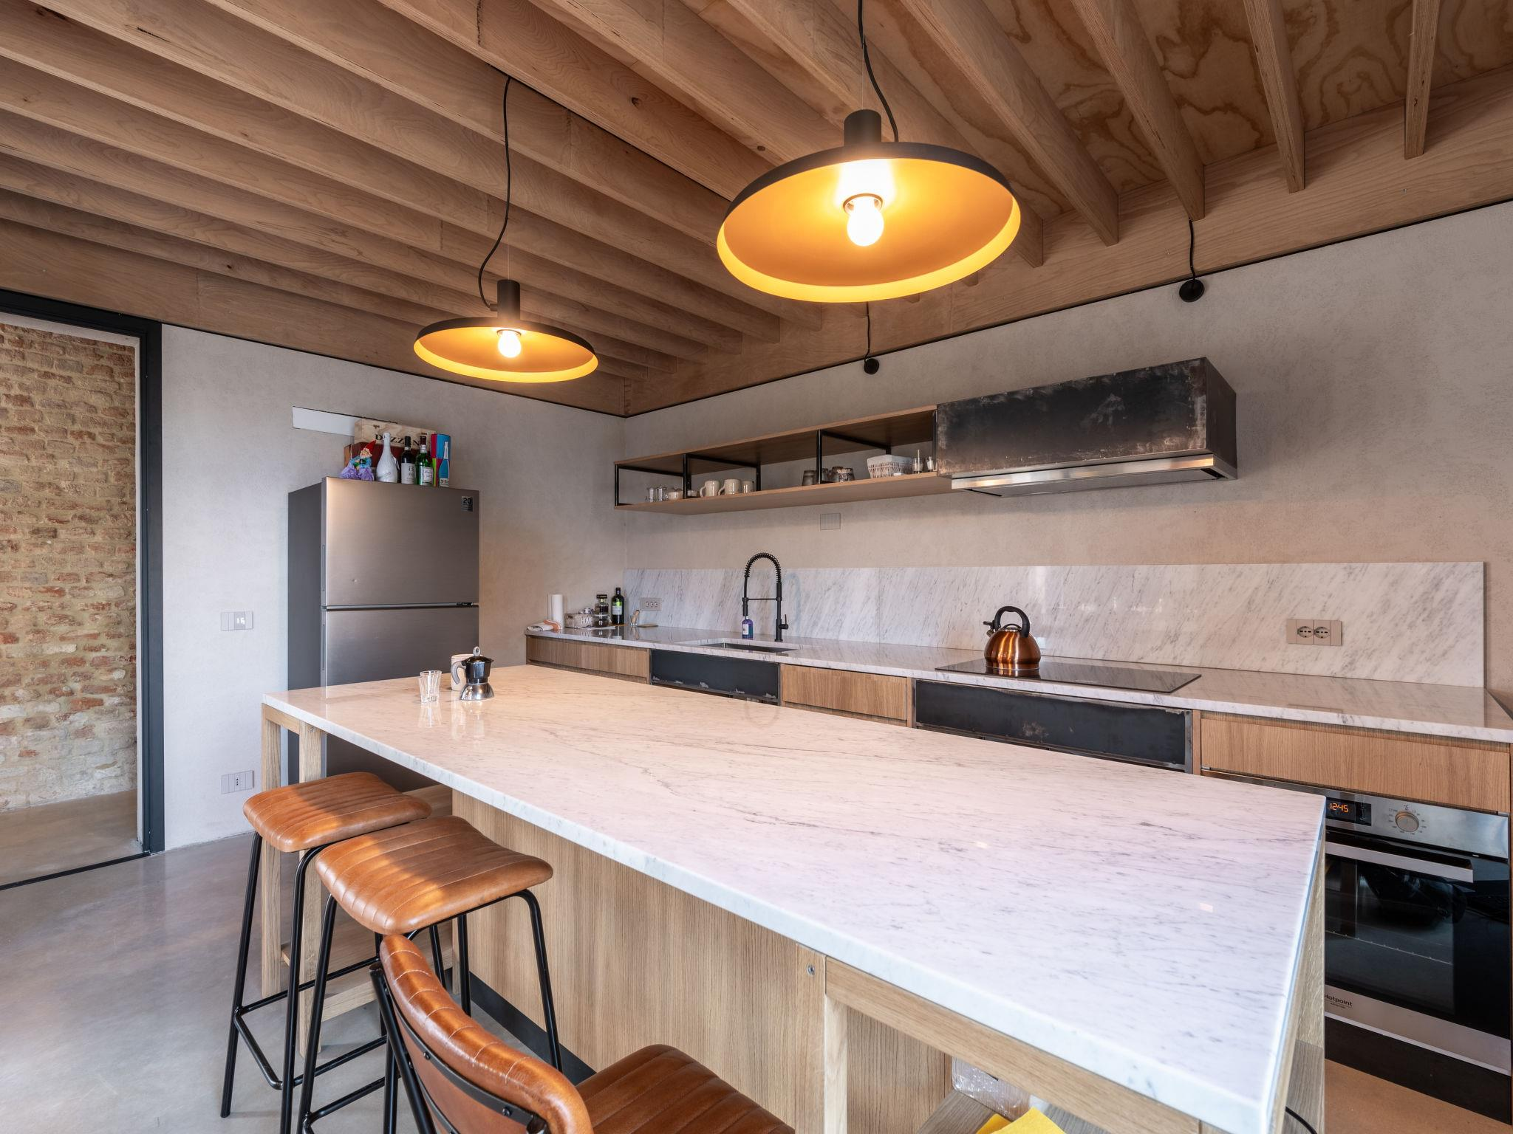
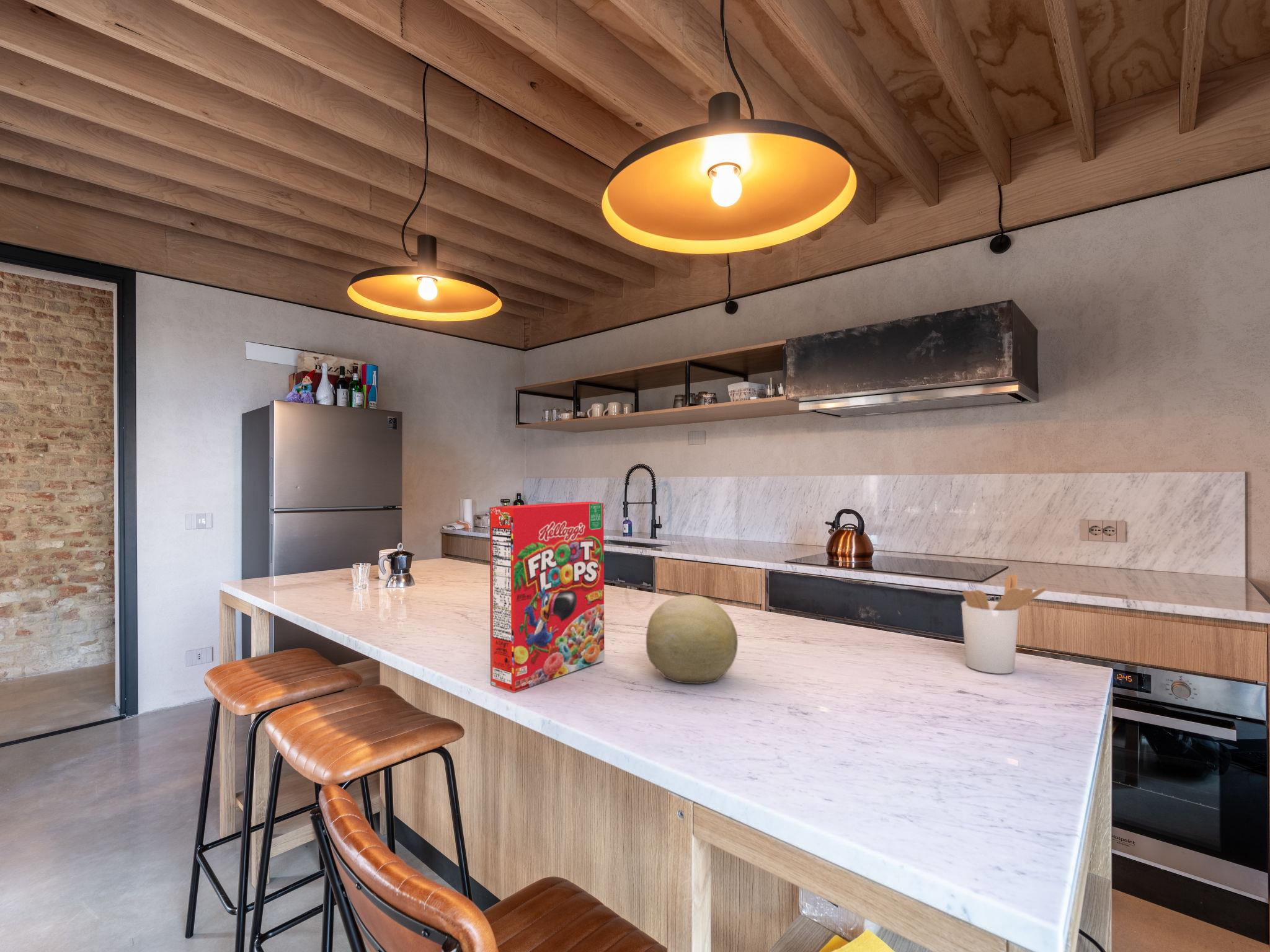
+ utensil holder [961,573,1047,674]
+ fruit [646,594,739,685]
+ cereal box [489,501,605,694]
